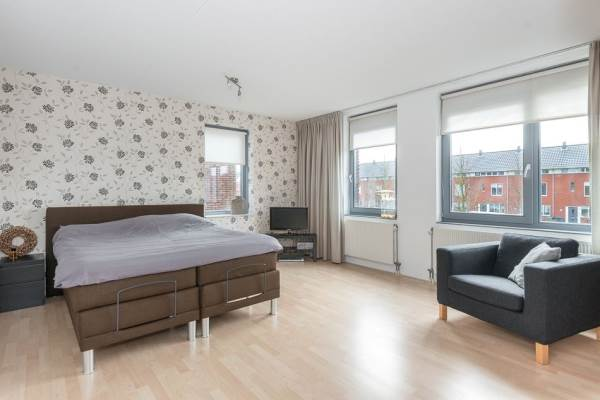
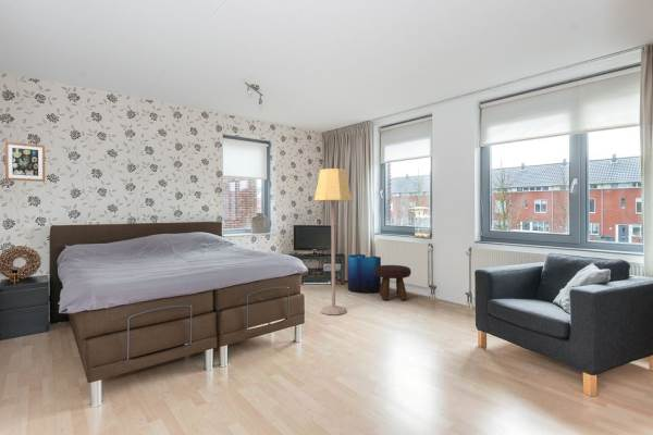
+ footstool [374,264,412,301]
+ bag [347,253,382,294]
+ lamp [313,167,353,315]
+ wall art [4,140,46,183]
